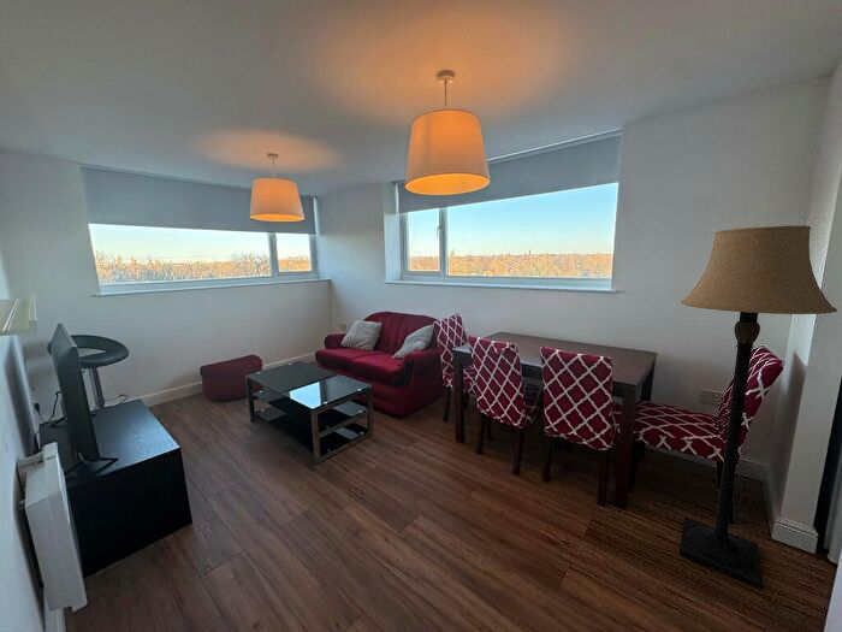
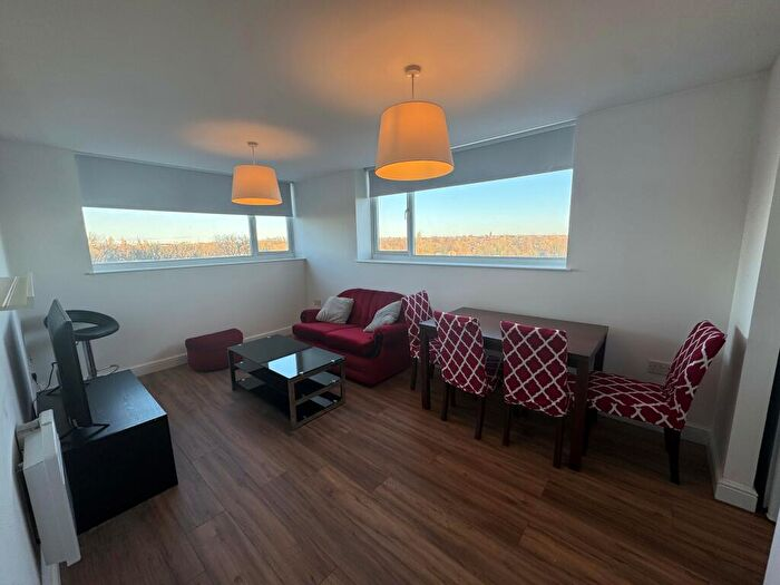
- lamp [678,224,838,591]
